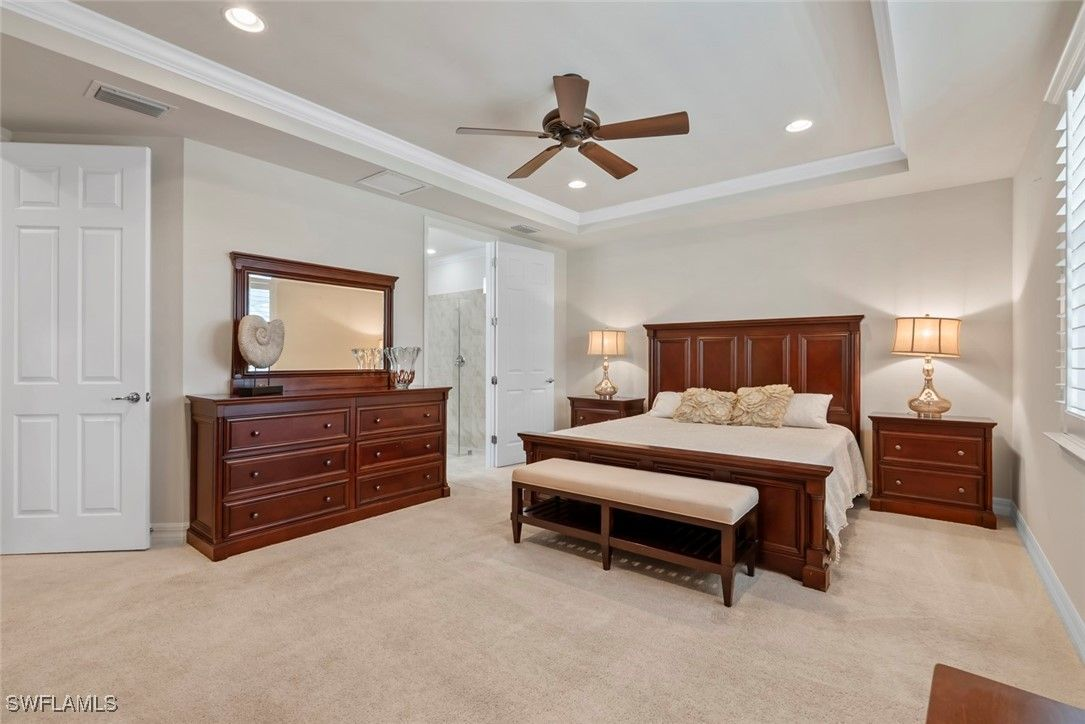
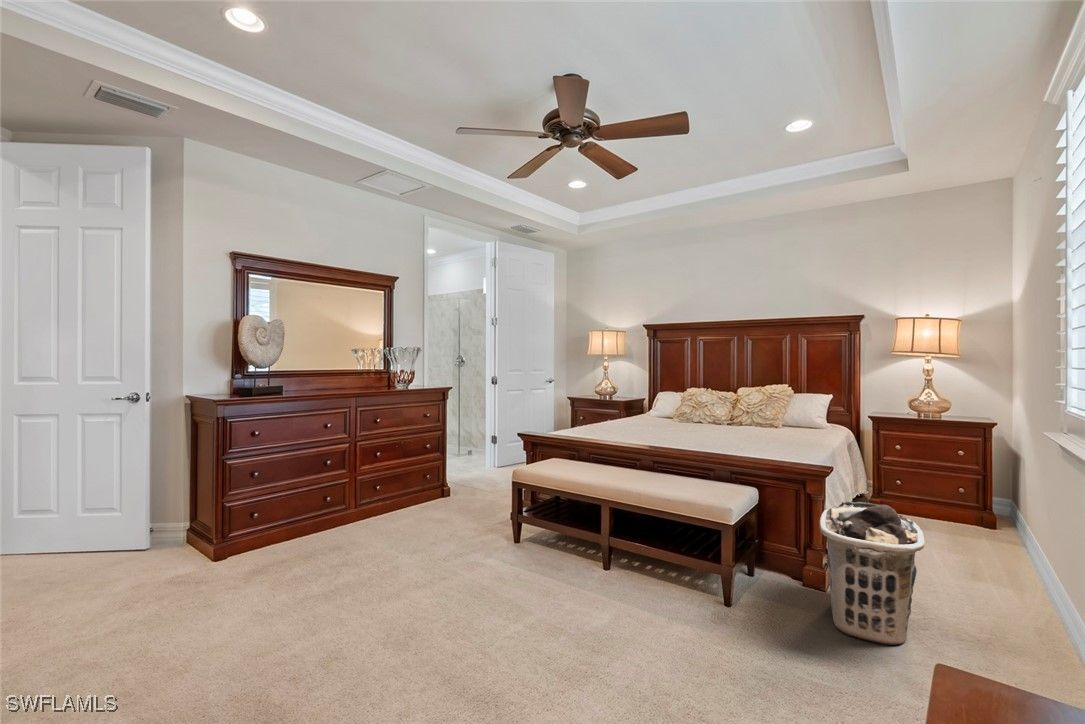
+ clothes hamper [818,500,926,646]
